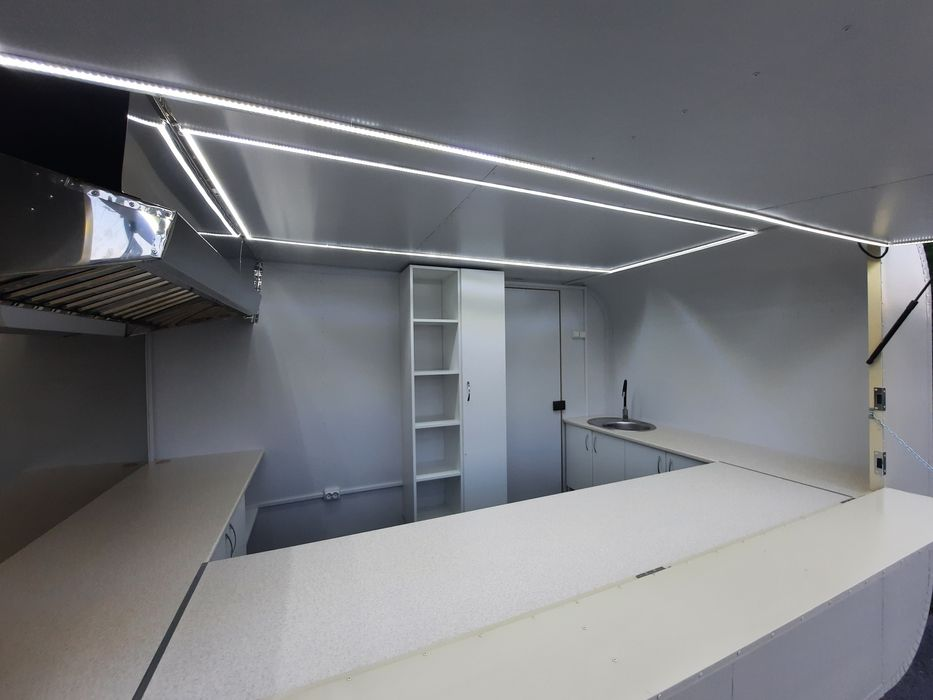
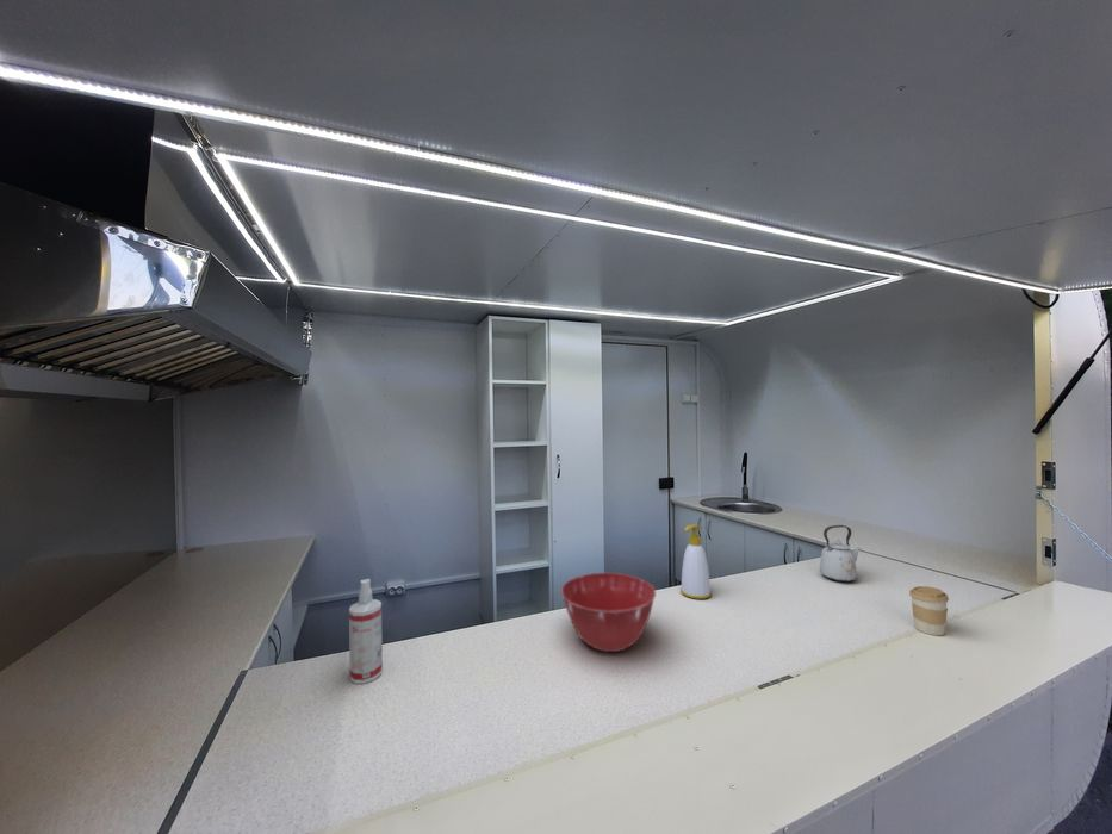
+ kettle [819,524,862,584]
+ spray bottle [348,578,384,685]
+ coffee cup [908,585,950,636]
+ mixing bowl [560,572,657,653]
+ soap bottle [679,523,713,600]
